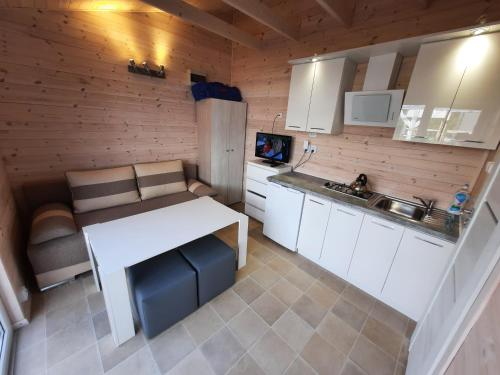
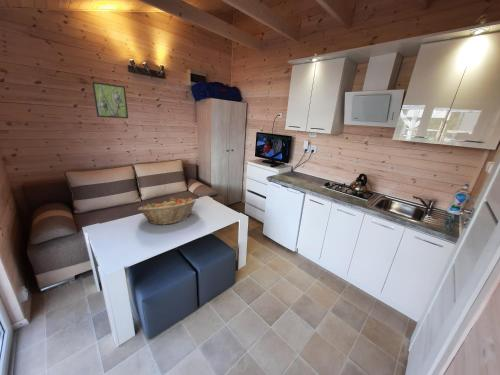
+ fruit basket [137,197,197,226]
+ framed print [91,81,129,119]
